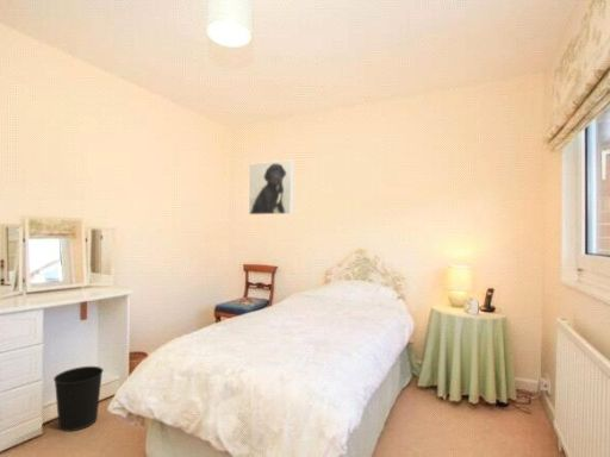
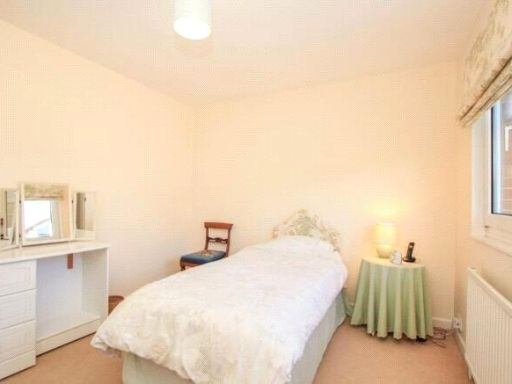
- wastebasket [52,365,105,432]
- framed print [248,158,294,215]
